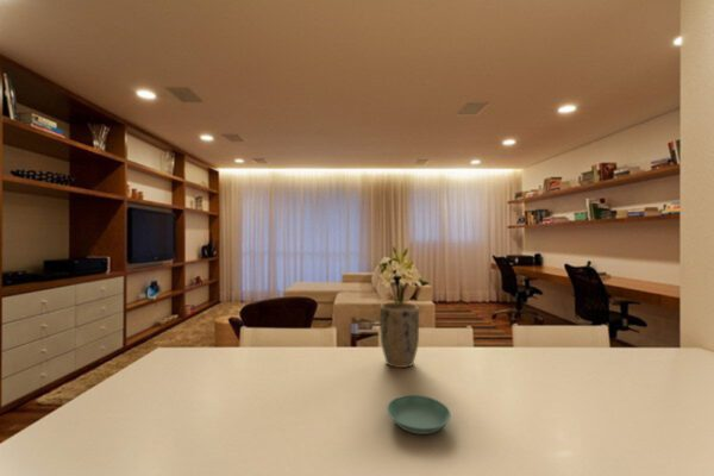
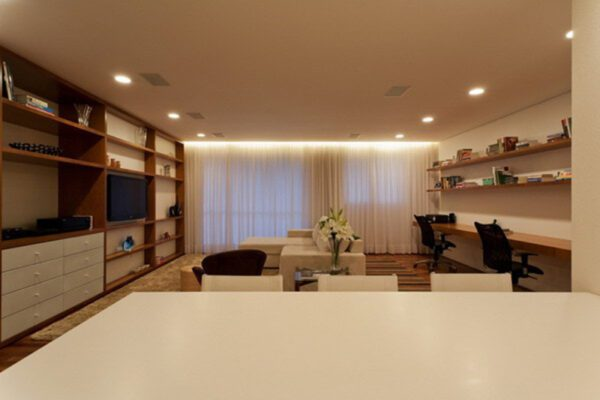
- plant pot [378,301,420,369]
- saucer [386,394,452,436]
